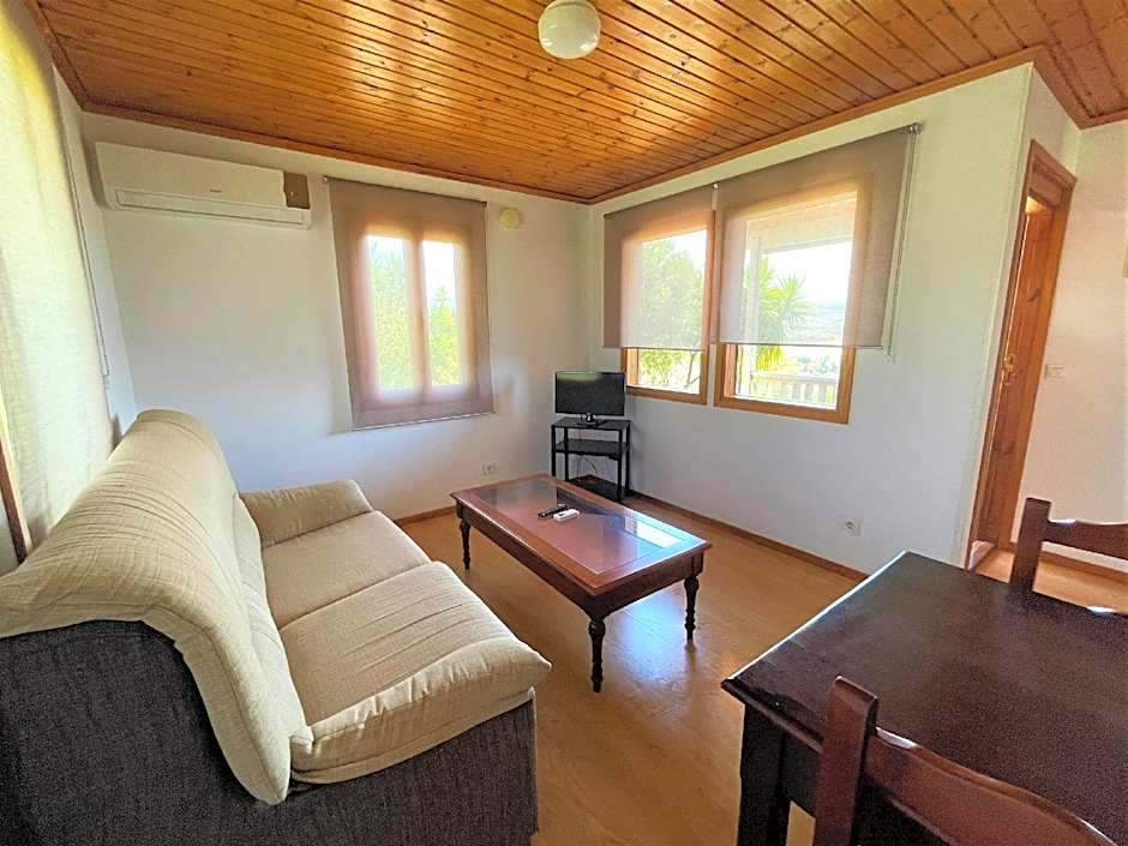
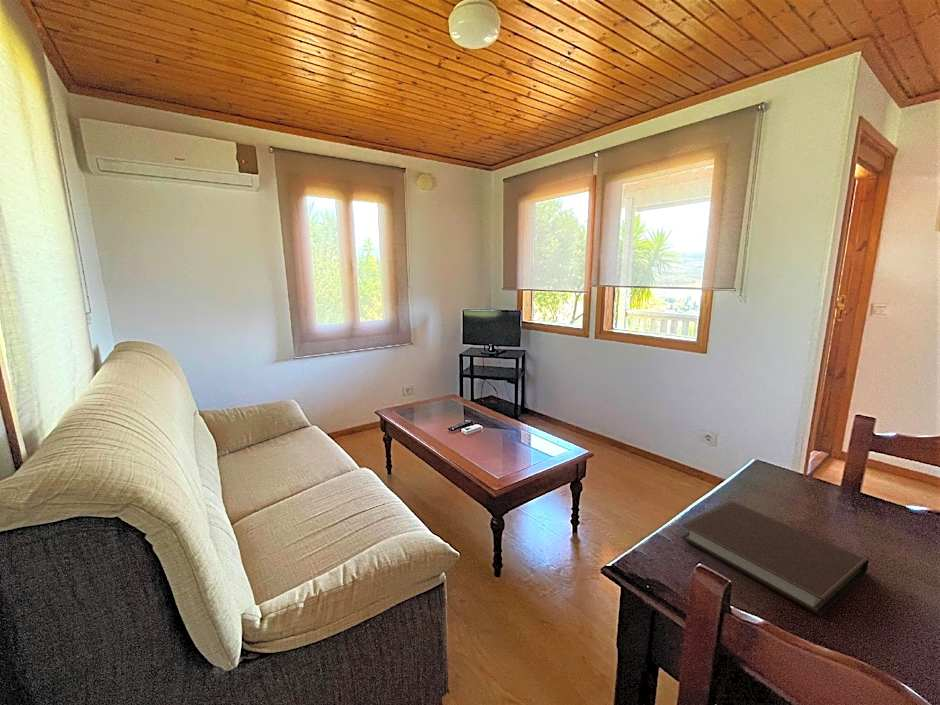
+ notebook [680,500,870,616]
